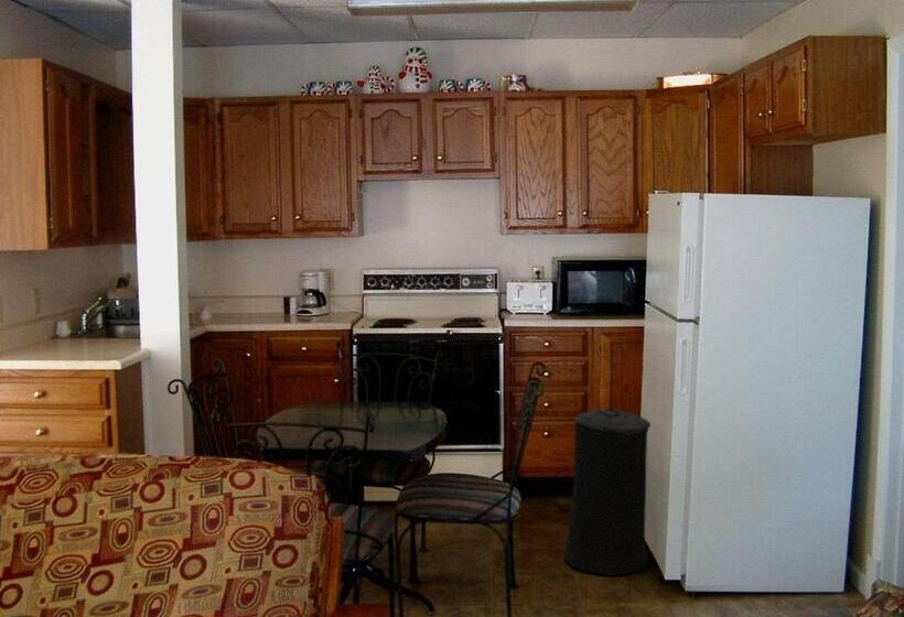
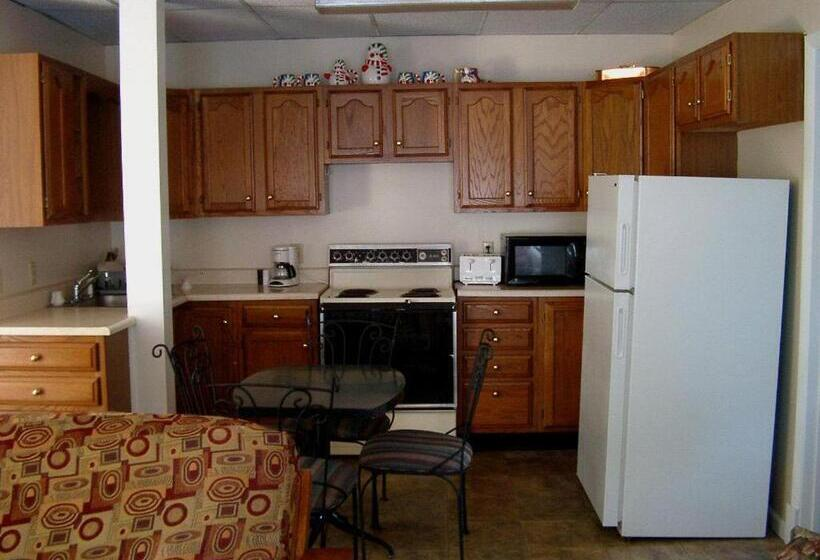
- trash can [562,405,652,576]
